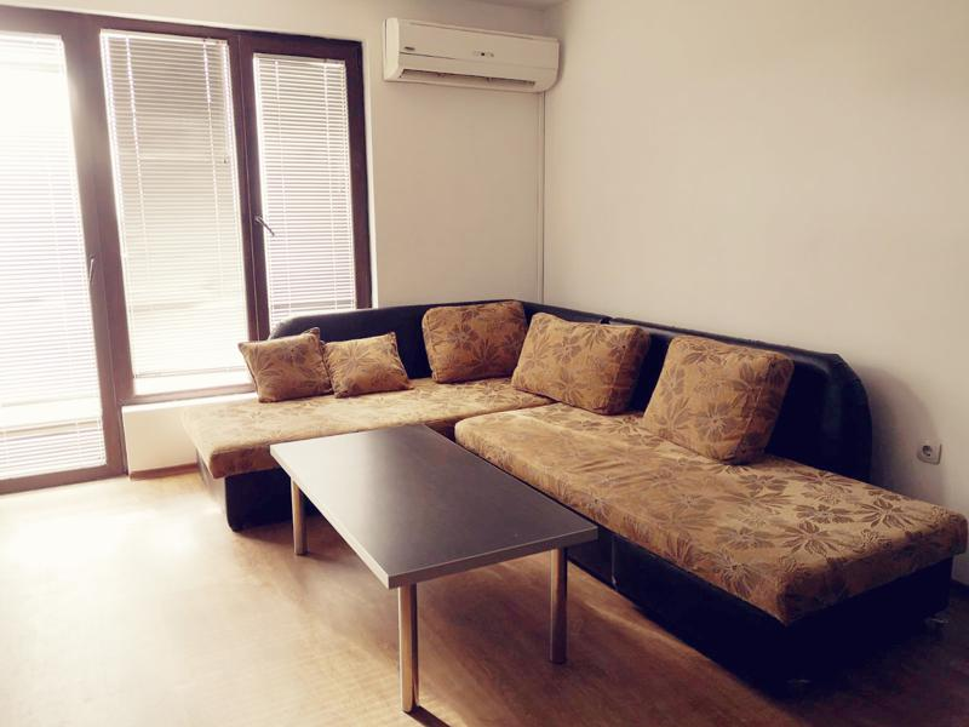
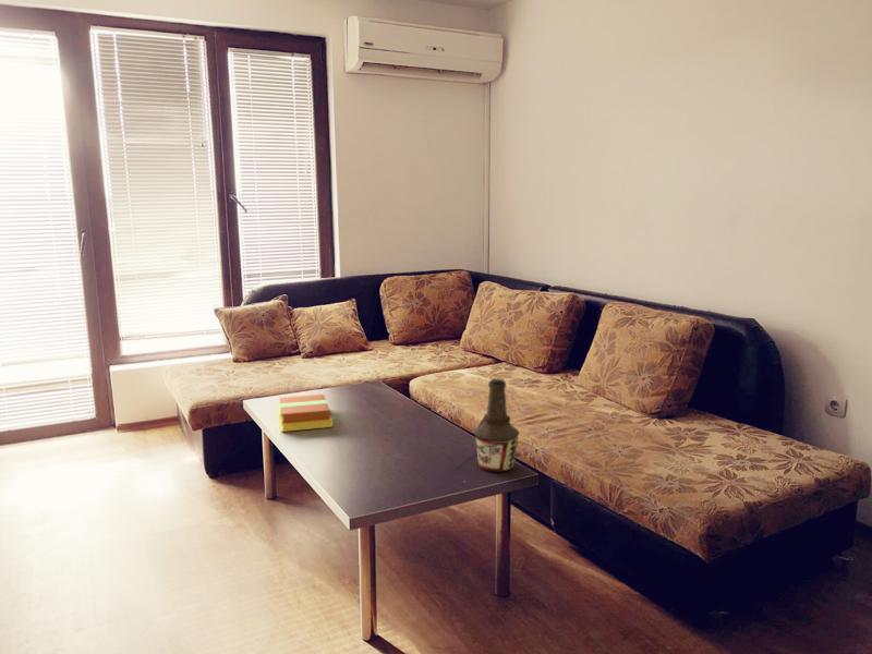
+ book [277,393,335,433]
+ bottle [473,378,521,473]
